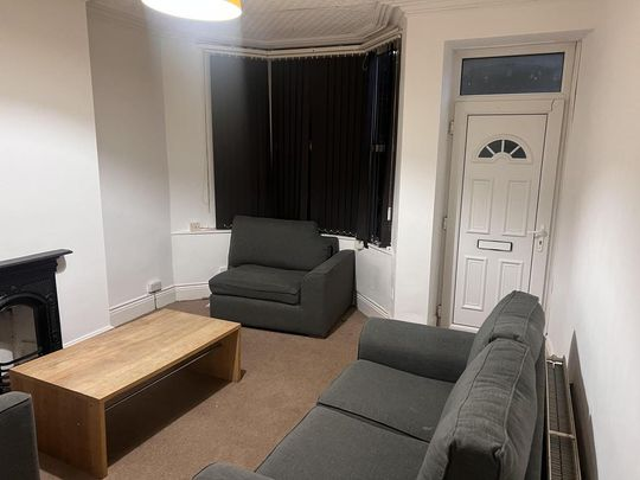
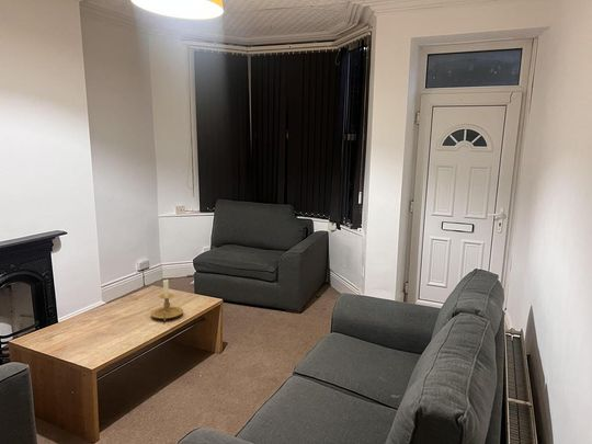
+ candle holder [150,278,184,321]
